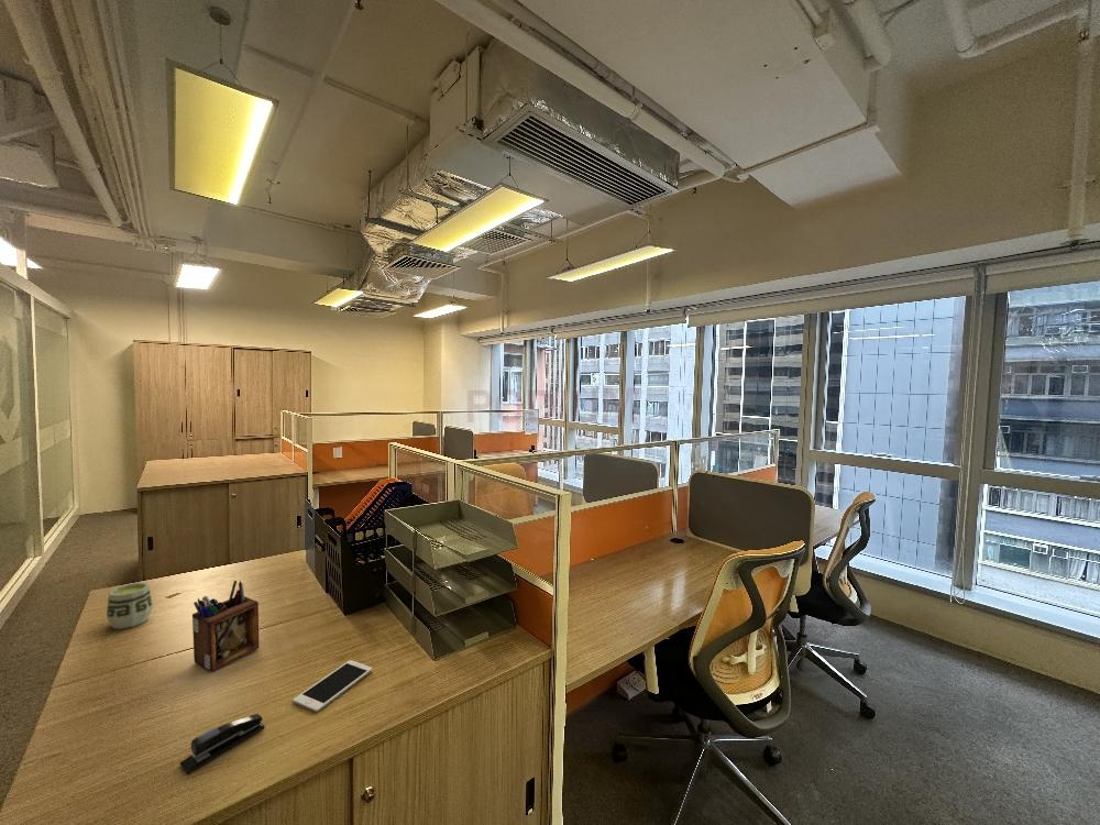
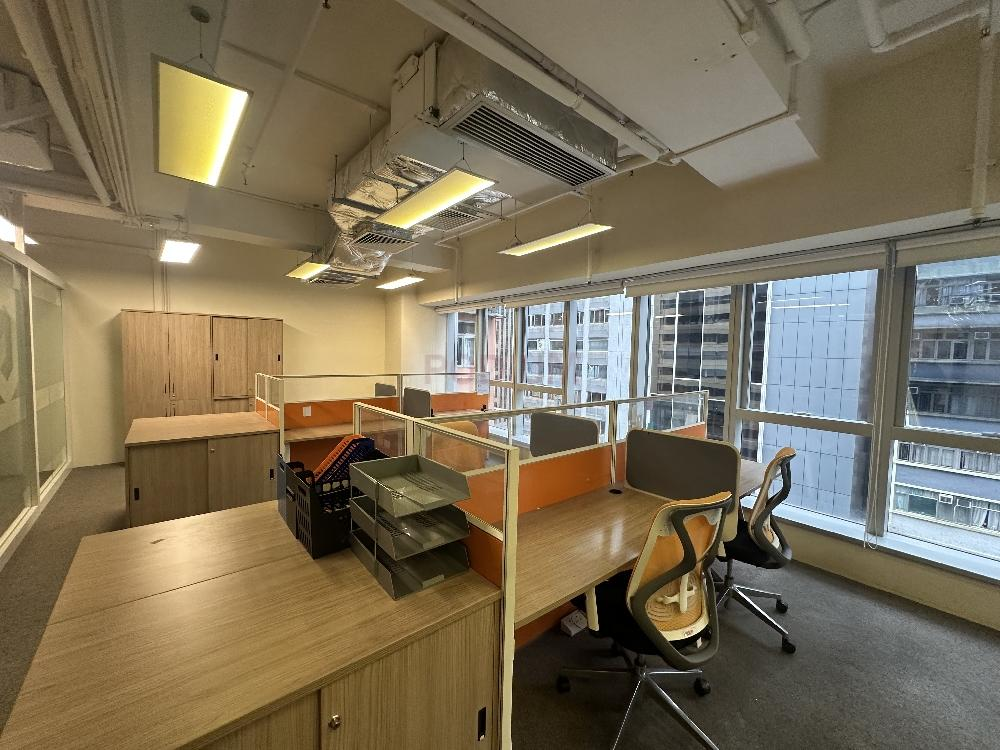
- stapler [179,713,266,776]
- cup [106,581,154,630]
- cell phone [292,659,373,713]
- desk organizer [191,580,260,673]
